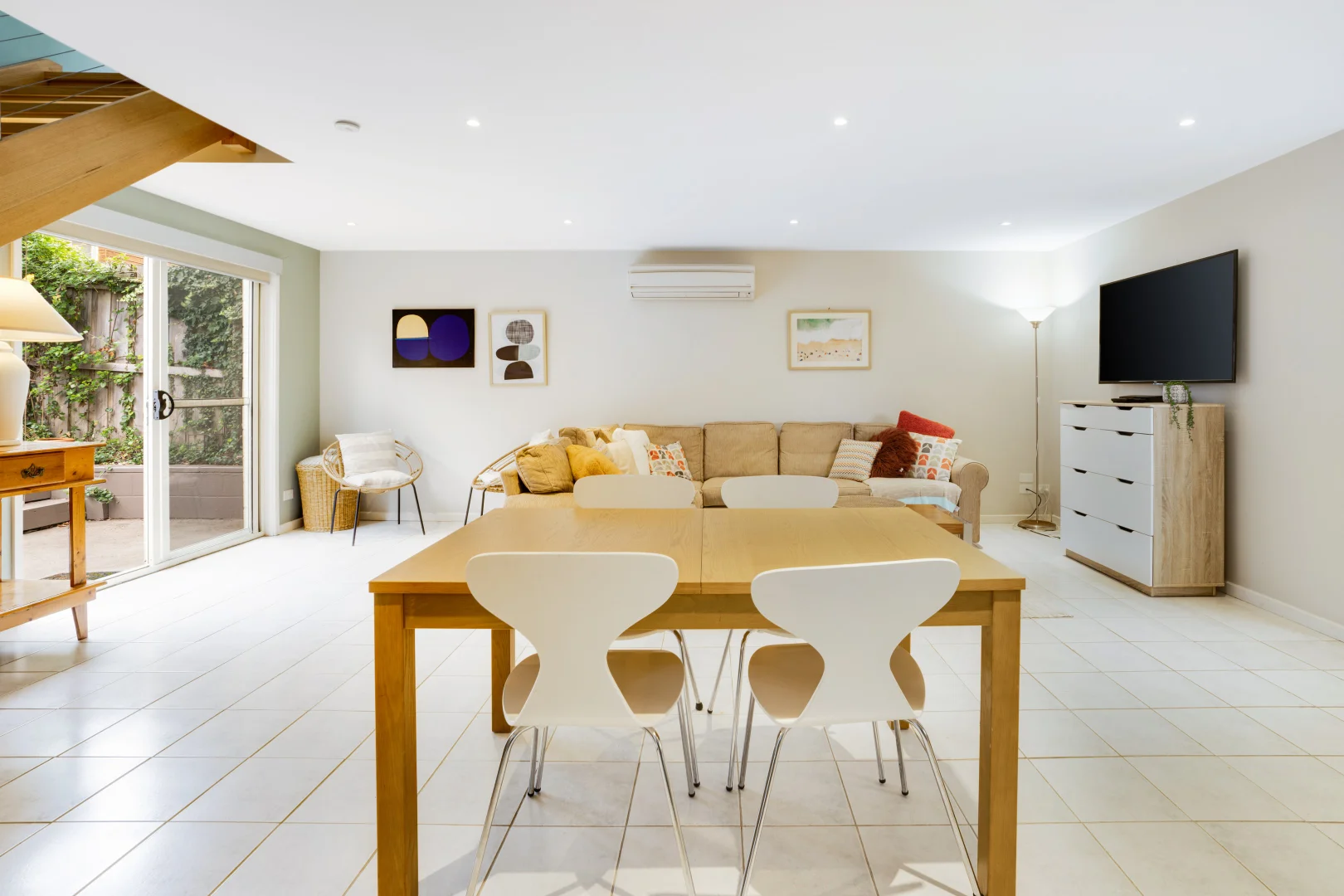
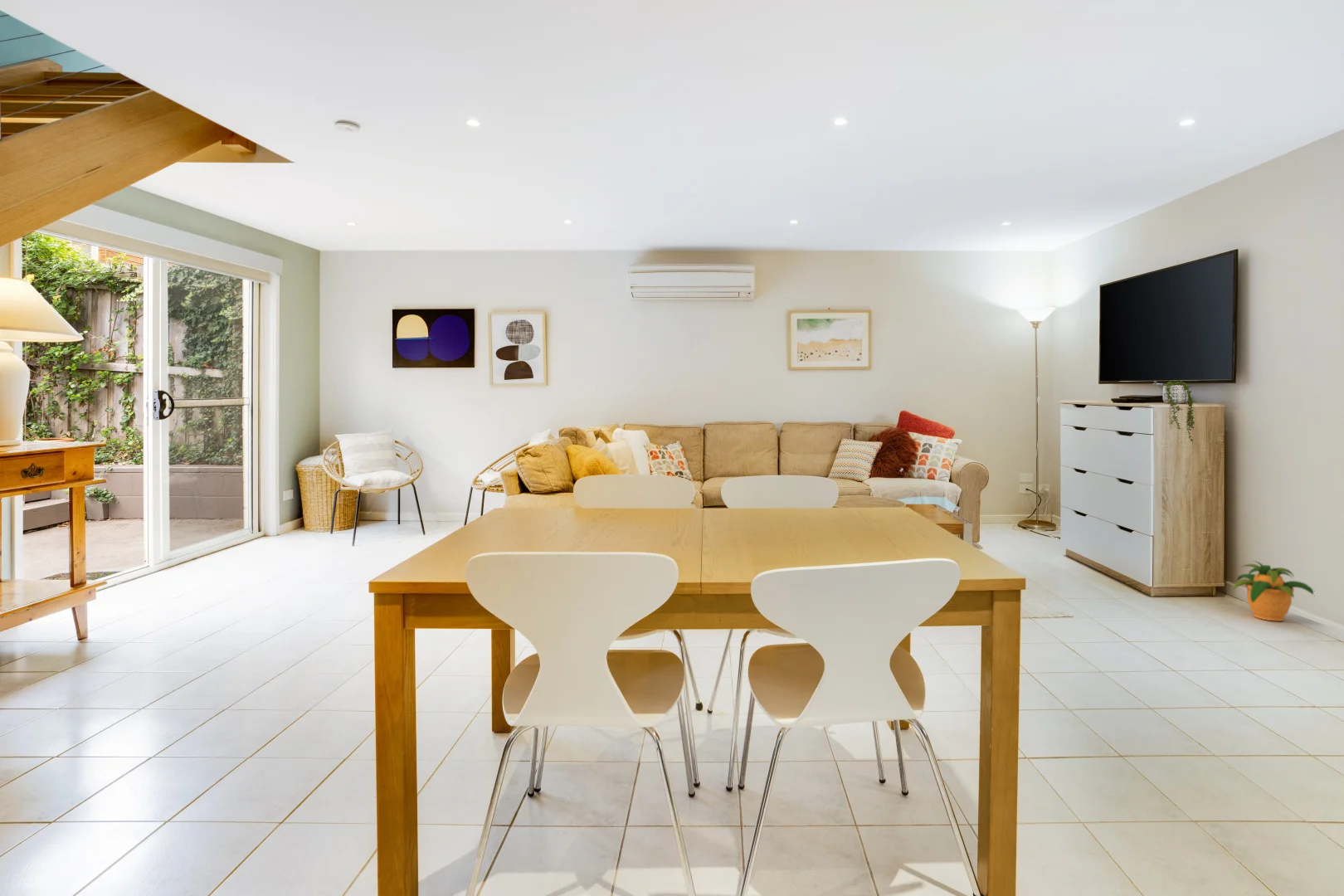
+ potted plant [1230,560,1314,622]
